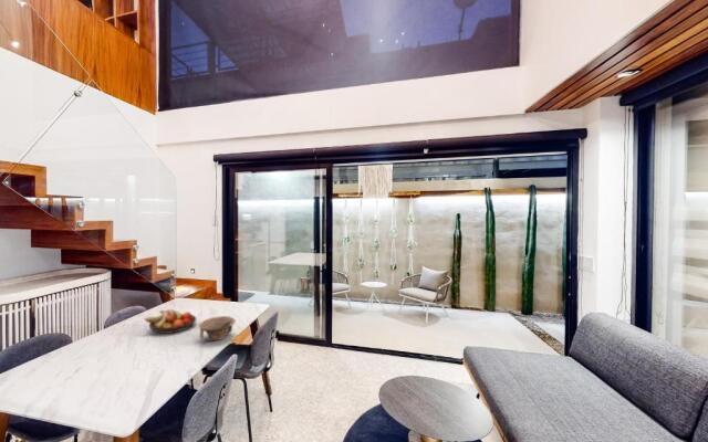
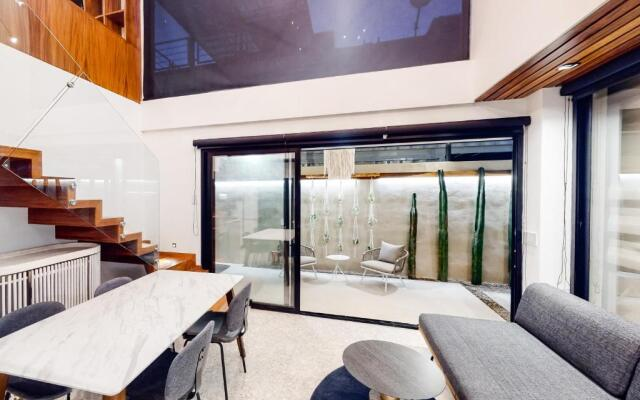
- bowl [197,315,237,343]
- fruit bowl [144,308,197,335]
